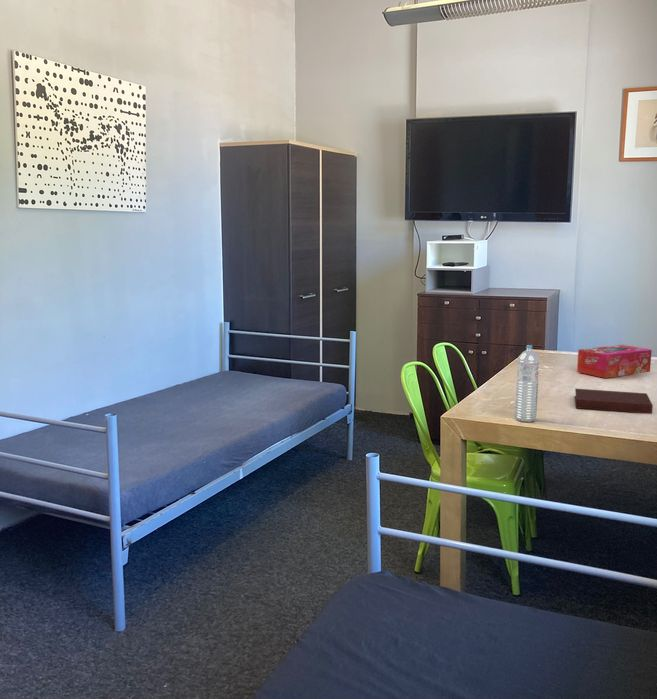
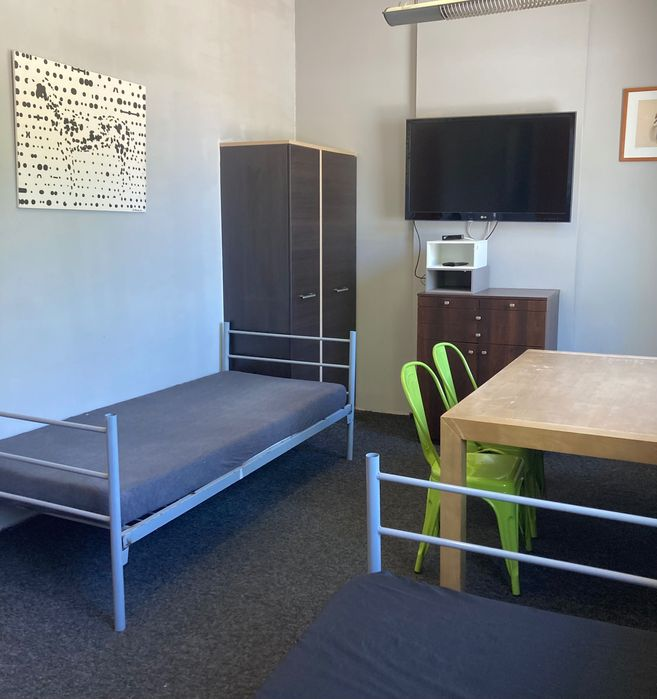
- notebook [574,388,654,415]
- water bottle [514,344,540,423]
- tissue box [576,344,653,379]
